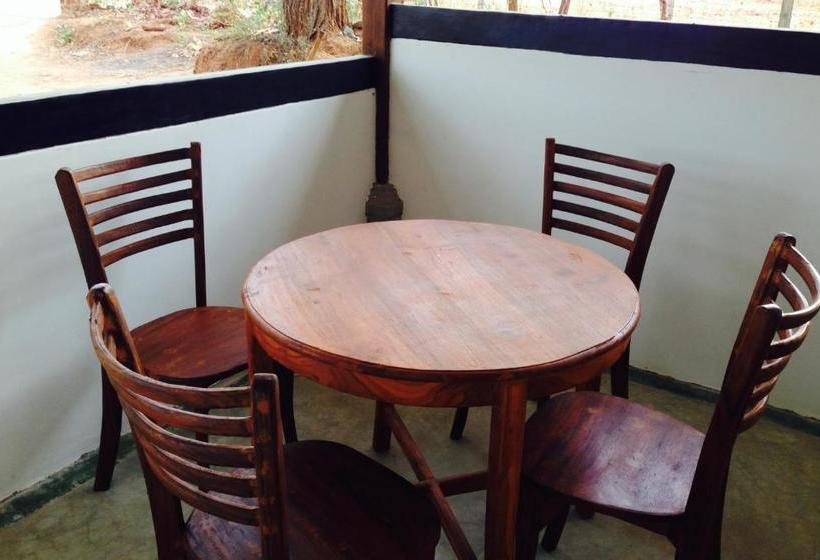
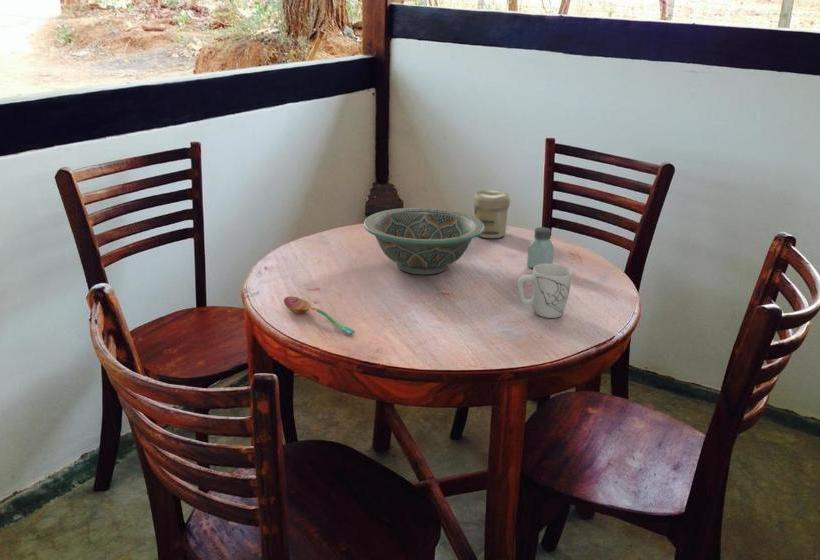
+ jar [472,189,511,239]
+ saltshaker [526,226,555,269]
+ decorative bowl [363,207,484,276]
+ mug [517,263,574,319]
+ soupspoon [283,295,356,335]
